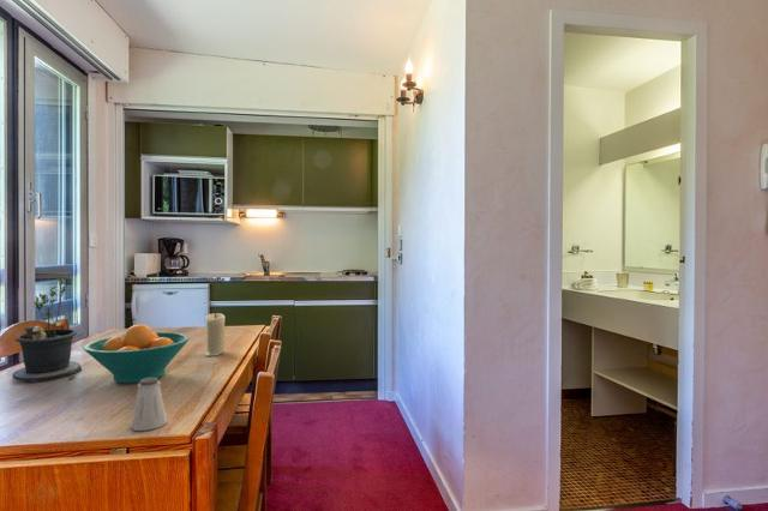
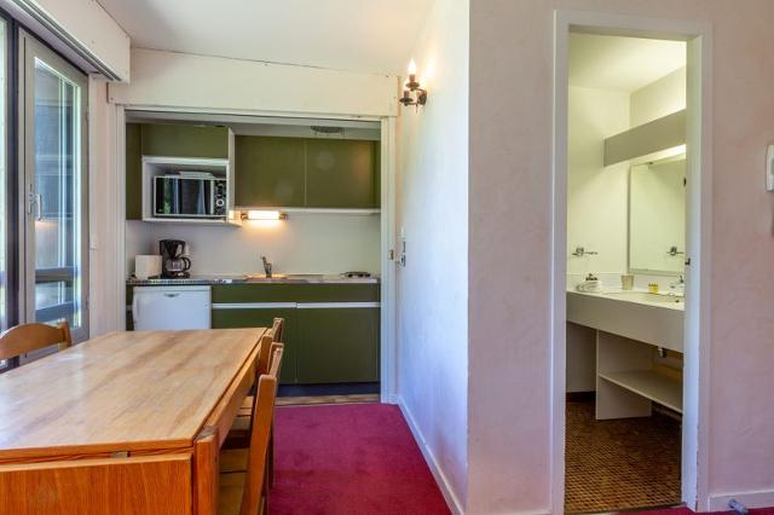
- saltshaker [130,378,169,432]
- potted plant [6,277,83,384]
- fruit bowl [83,323,191,384]
- candle [204,312,227,357]
